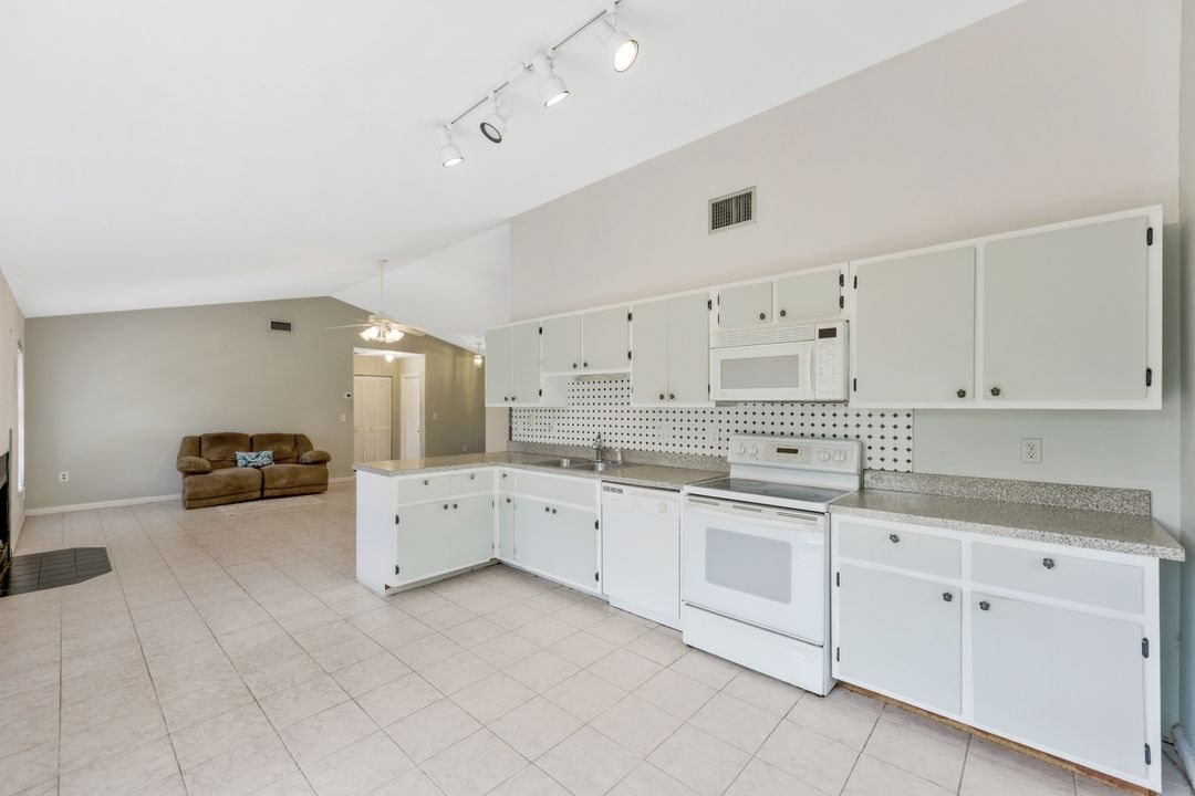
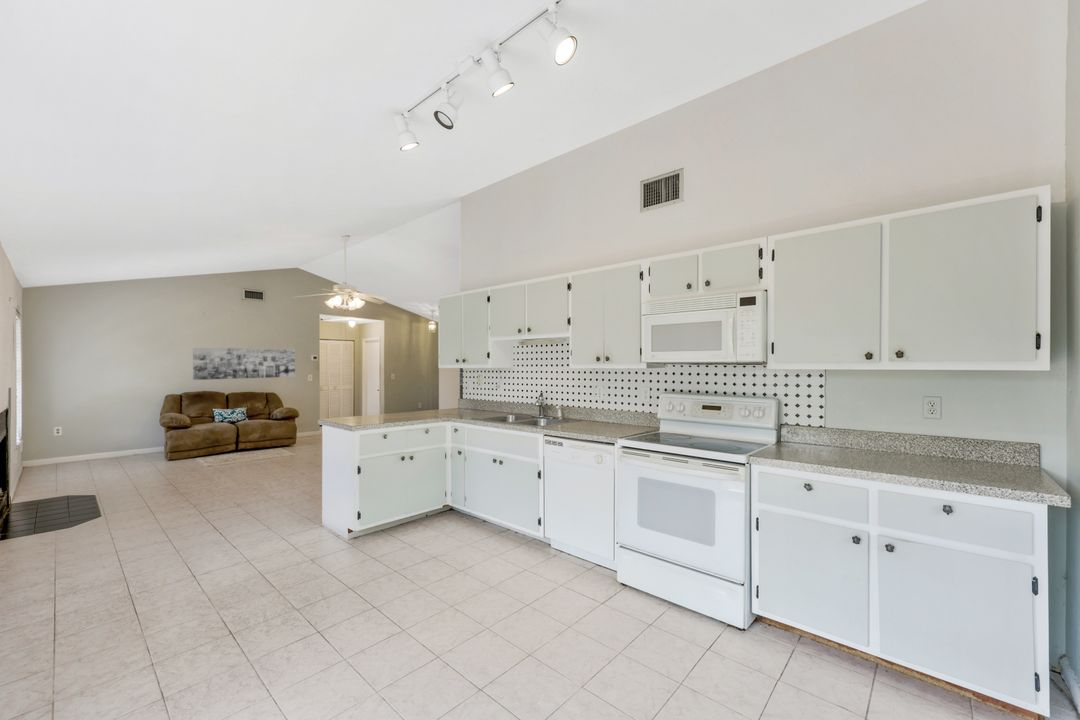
+ wall art [192,347,296,381]
